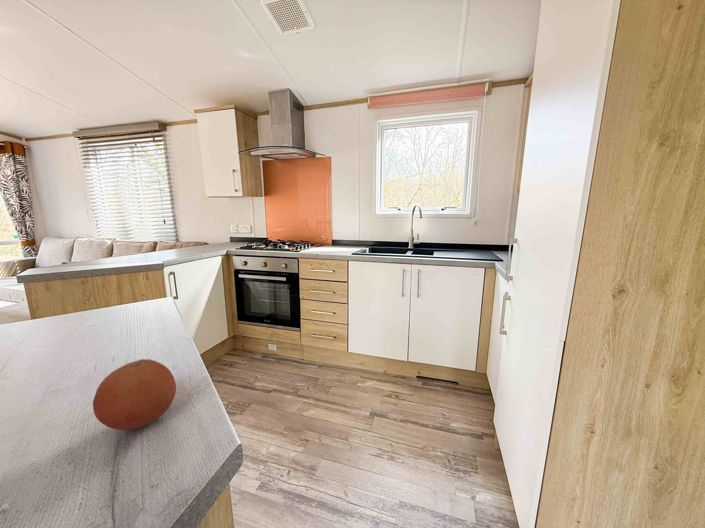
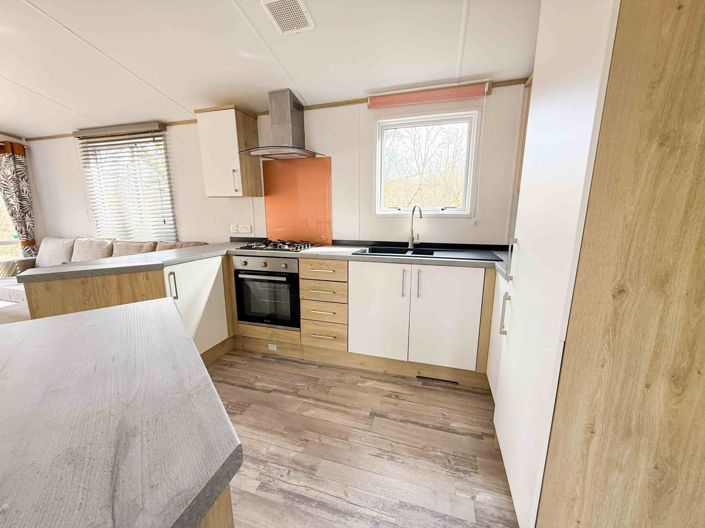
- fruit [92,358,177,431]
